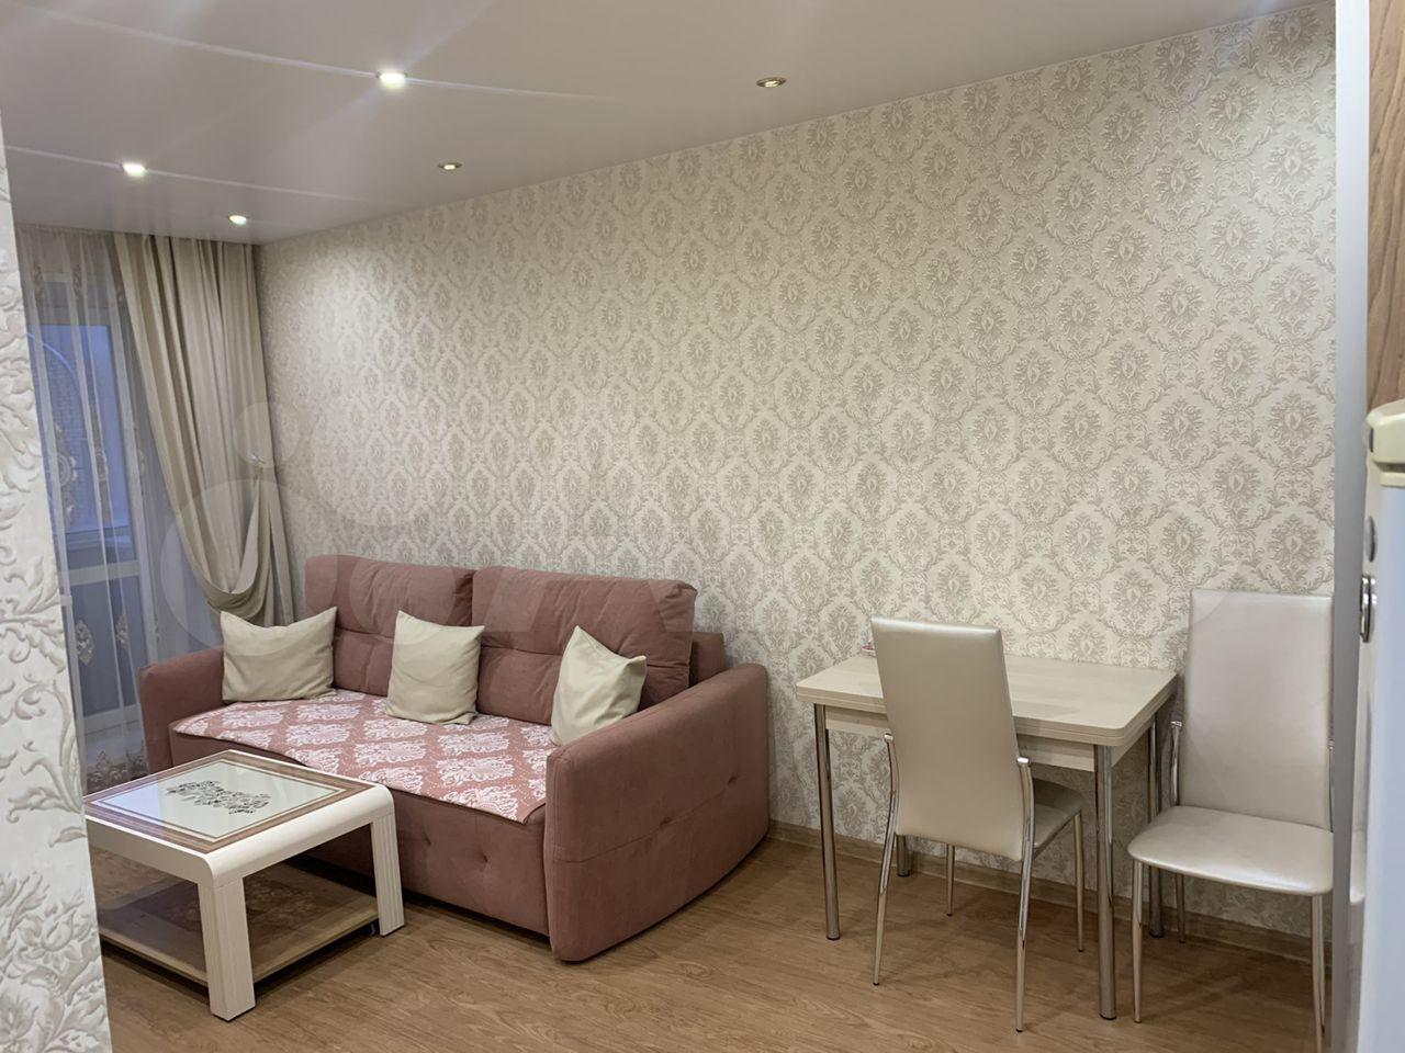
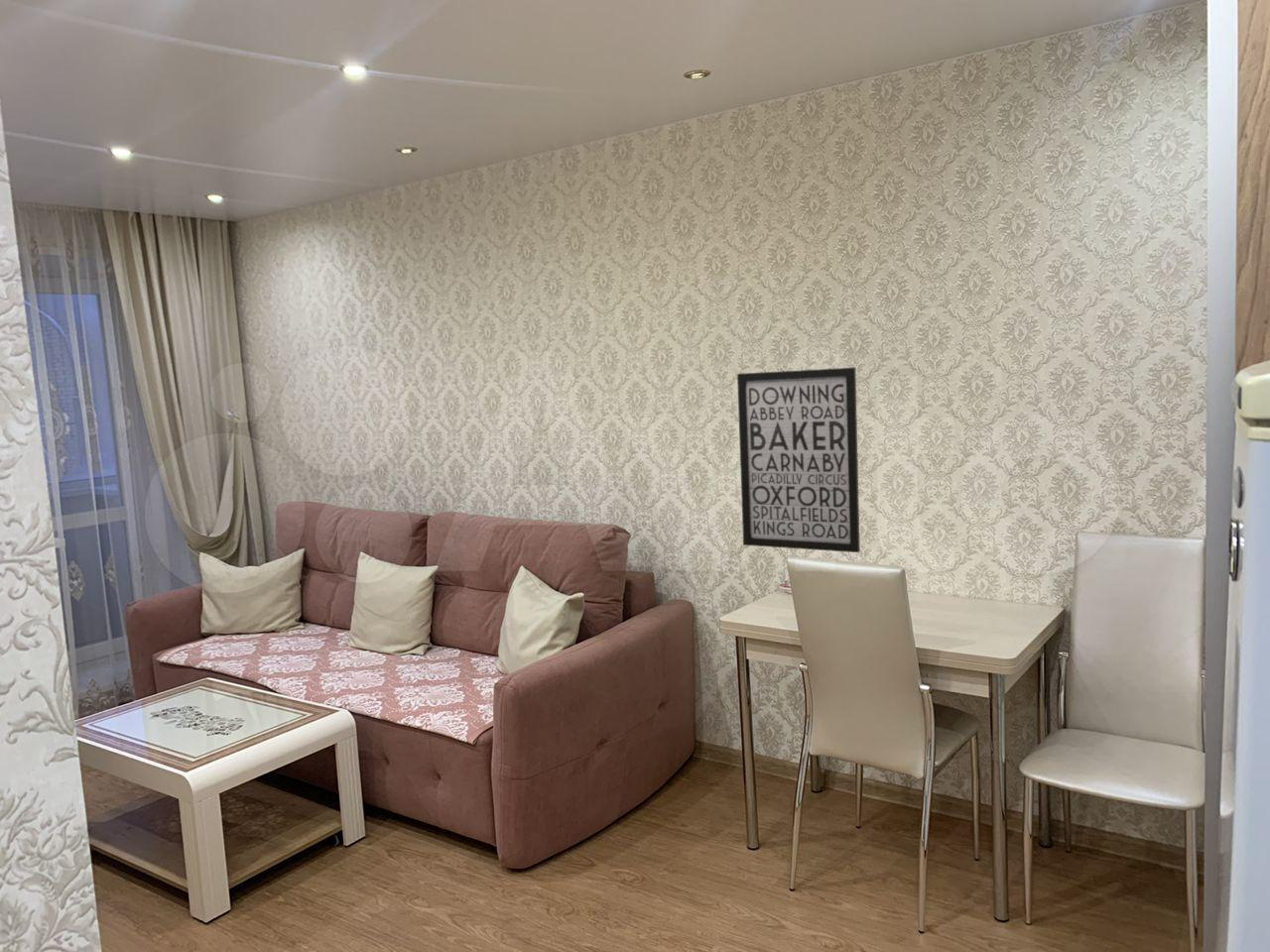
+ wall art [736,367,861,553]
